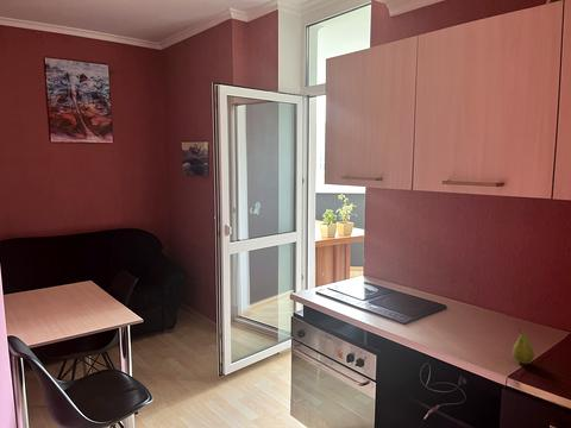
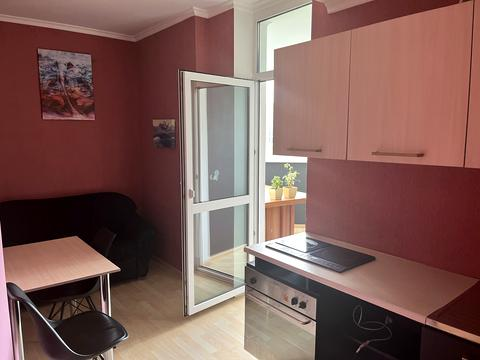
- fruit [512,331,535,365]
